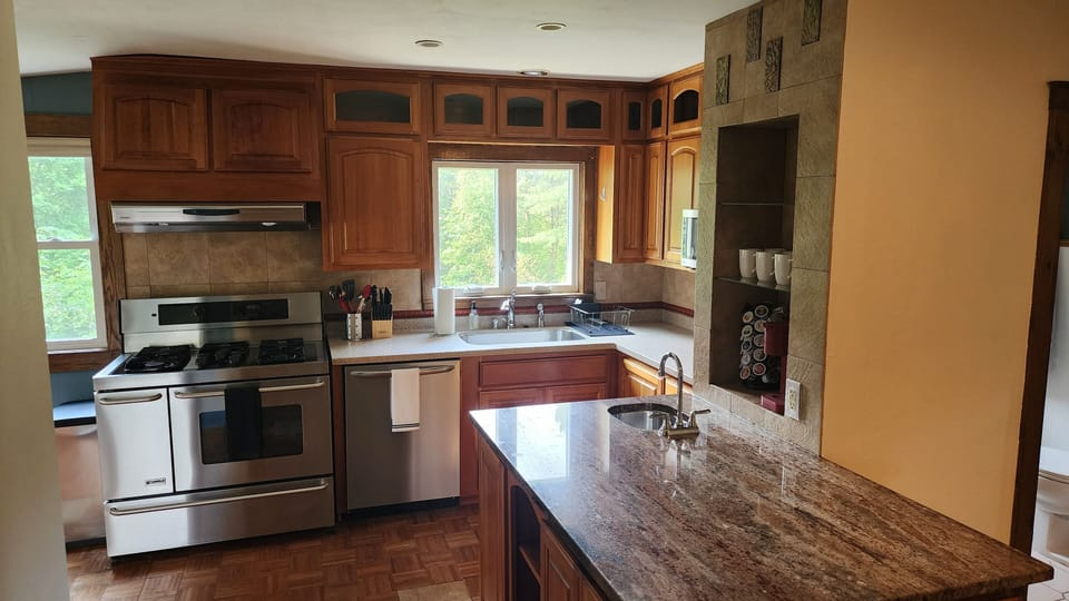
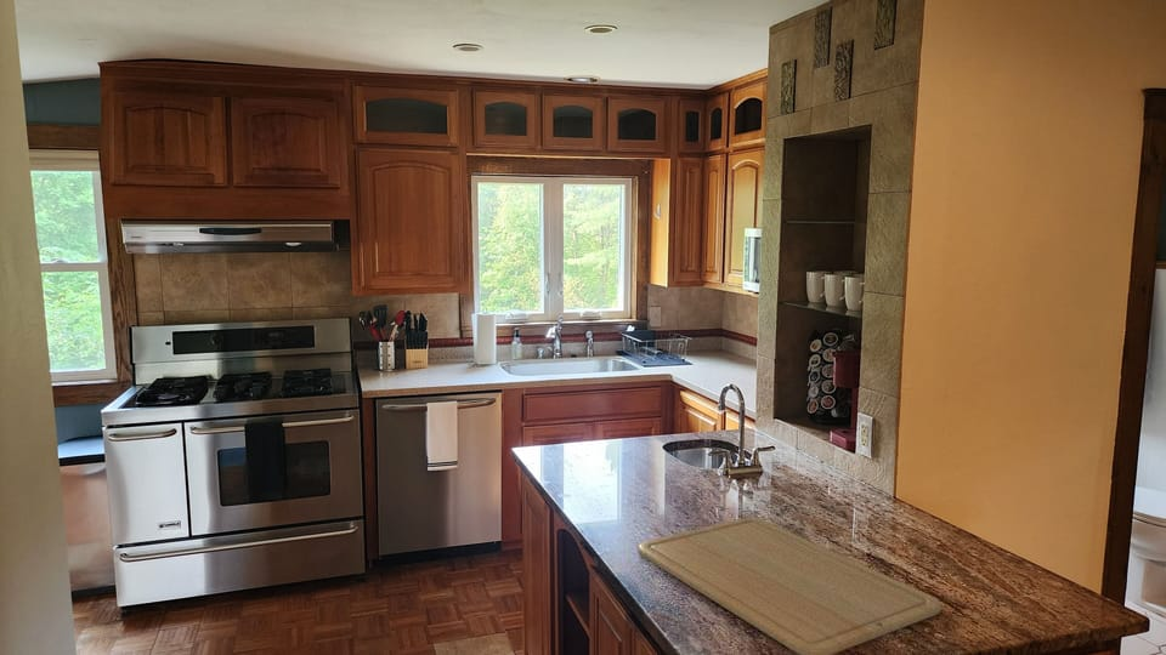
+ chopping board [636,517,943,655]
